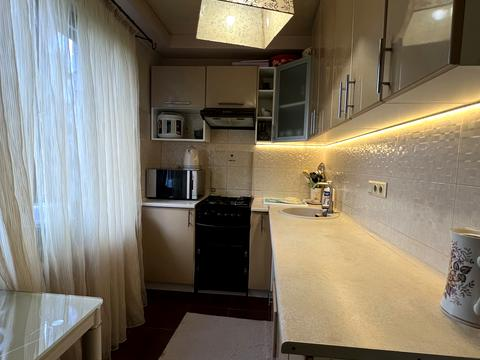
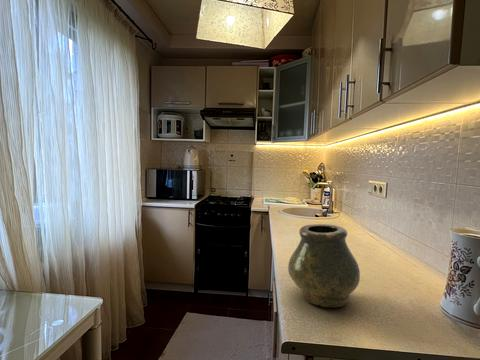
+ vase [287,223,361,308]
